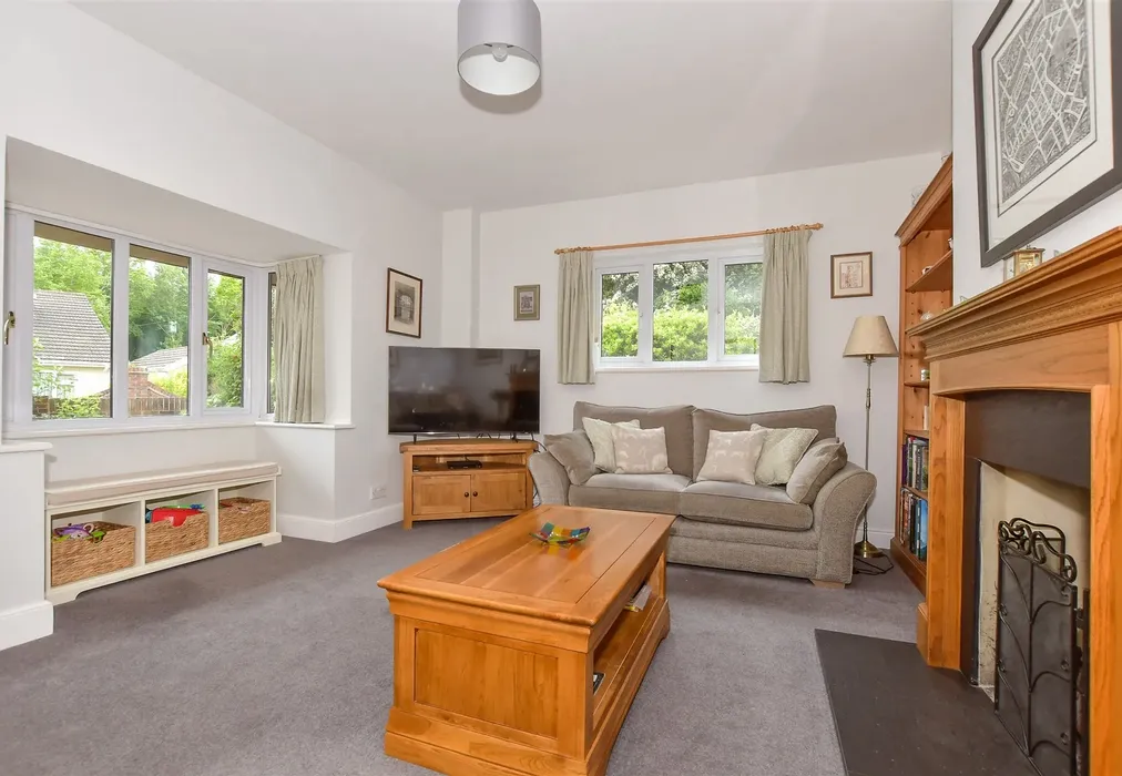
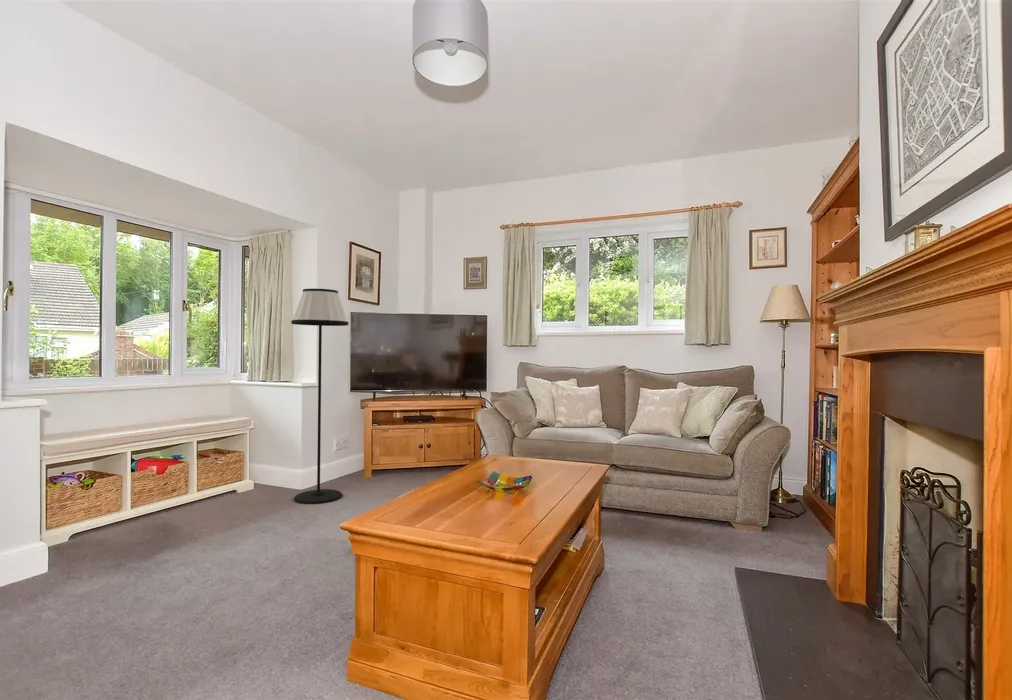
+ floor lamp [290,288,349,505]
